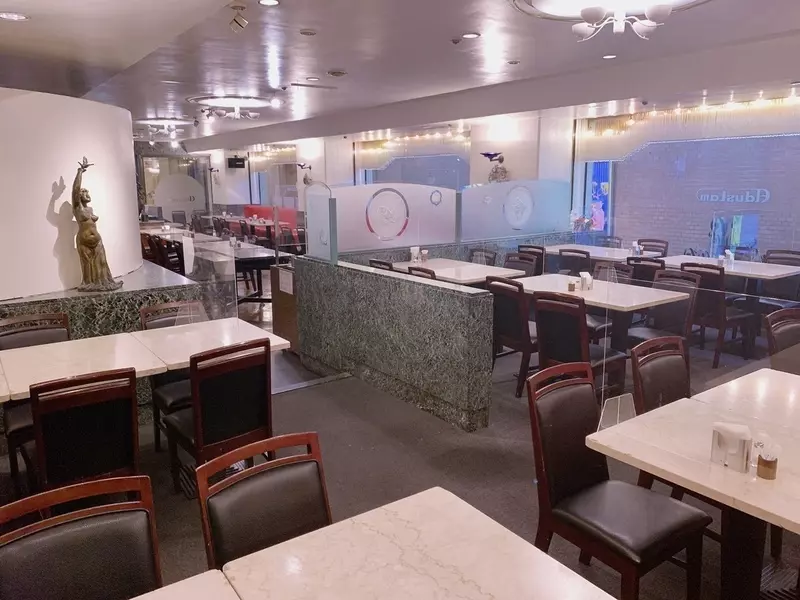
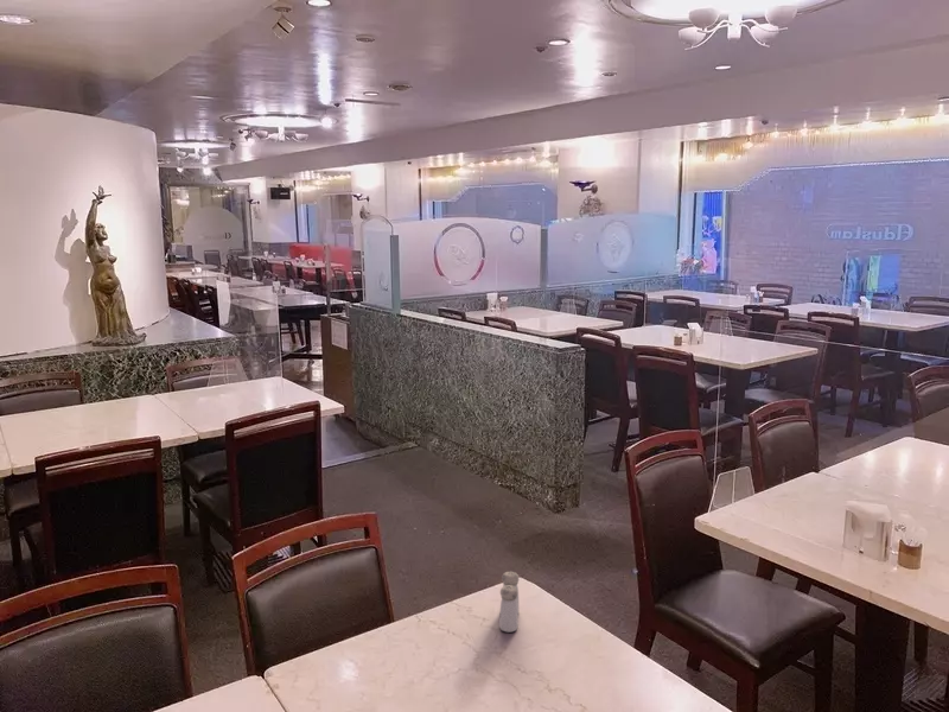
+ salt and pepper shaker [498,571,521,634]
